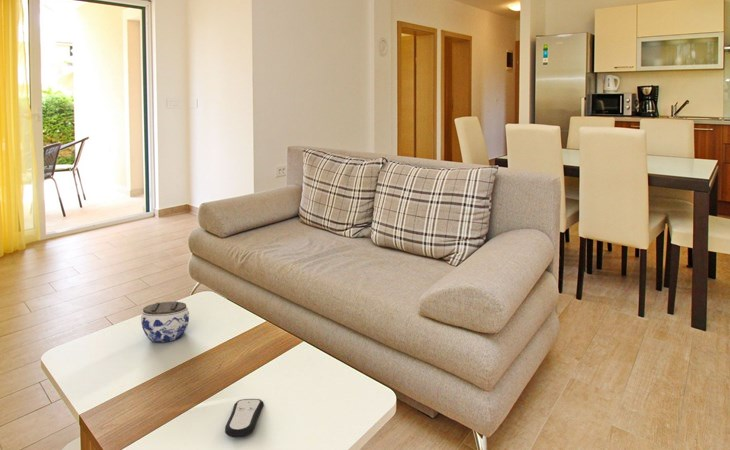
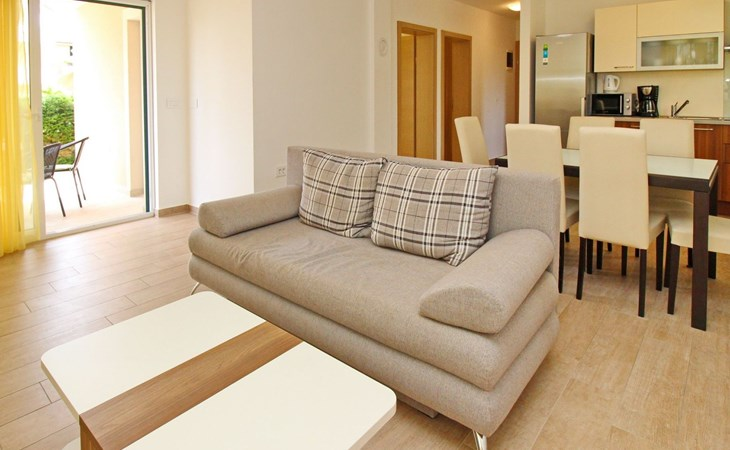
- jar [140,300,190,343]
- remote control [224,398,265,438]
